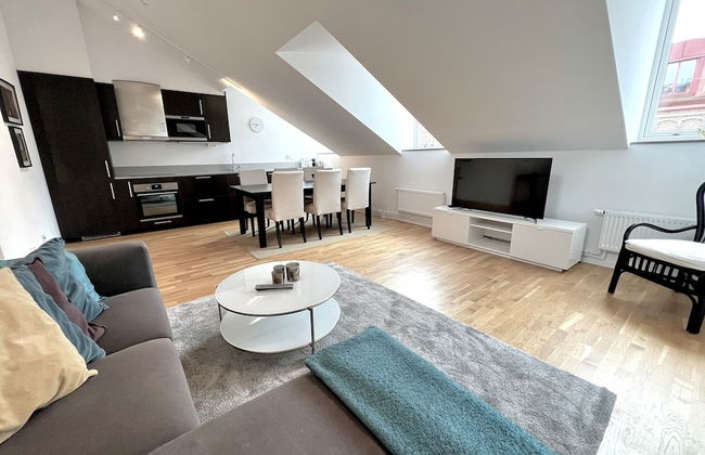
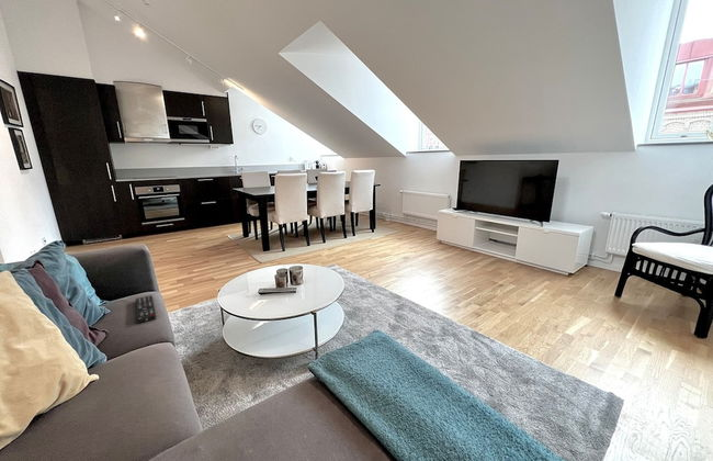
+ remote control [135,294,157,325]
